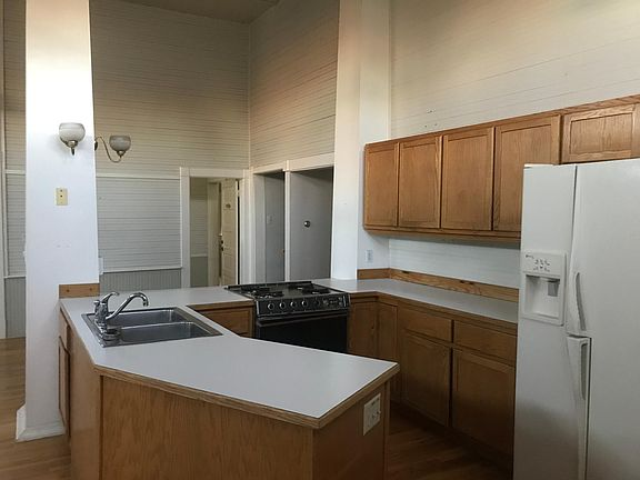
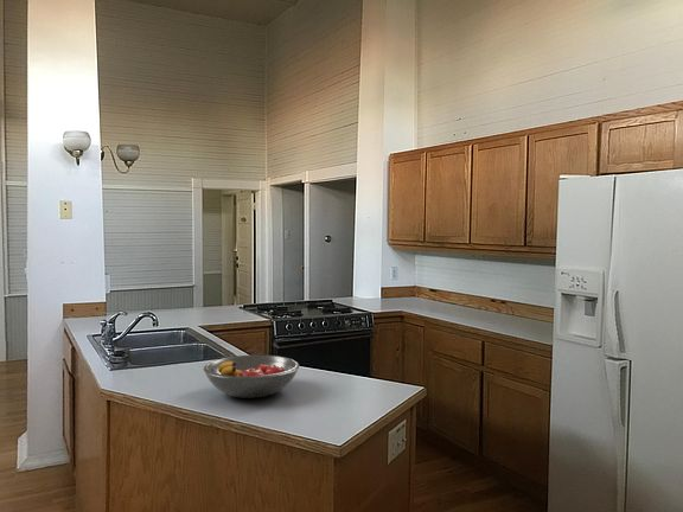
+ fruit bowl [203,354,300,399]
